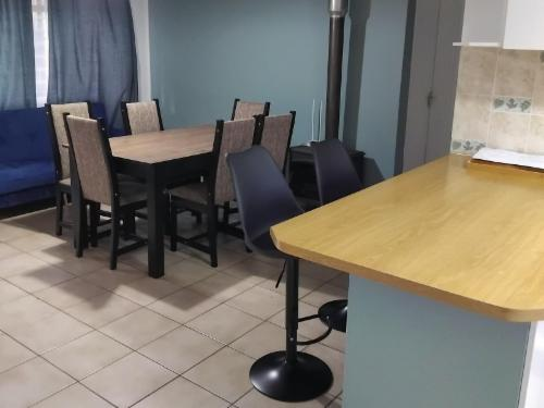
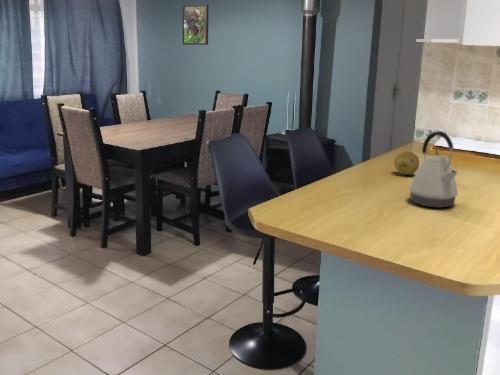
+ fruit [393,150,420,176]
+ kettle [408,130,459,208]
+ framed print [182,3,210,46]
